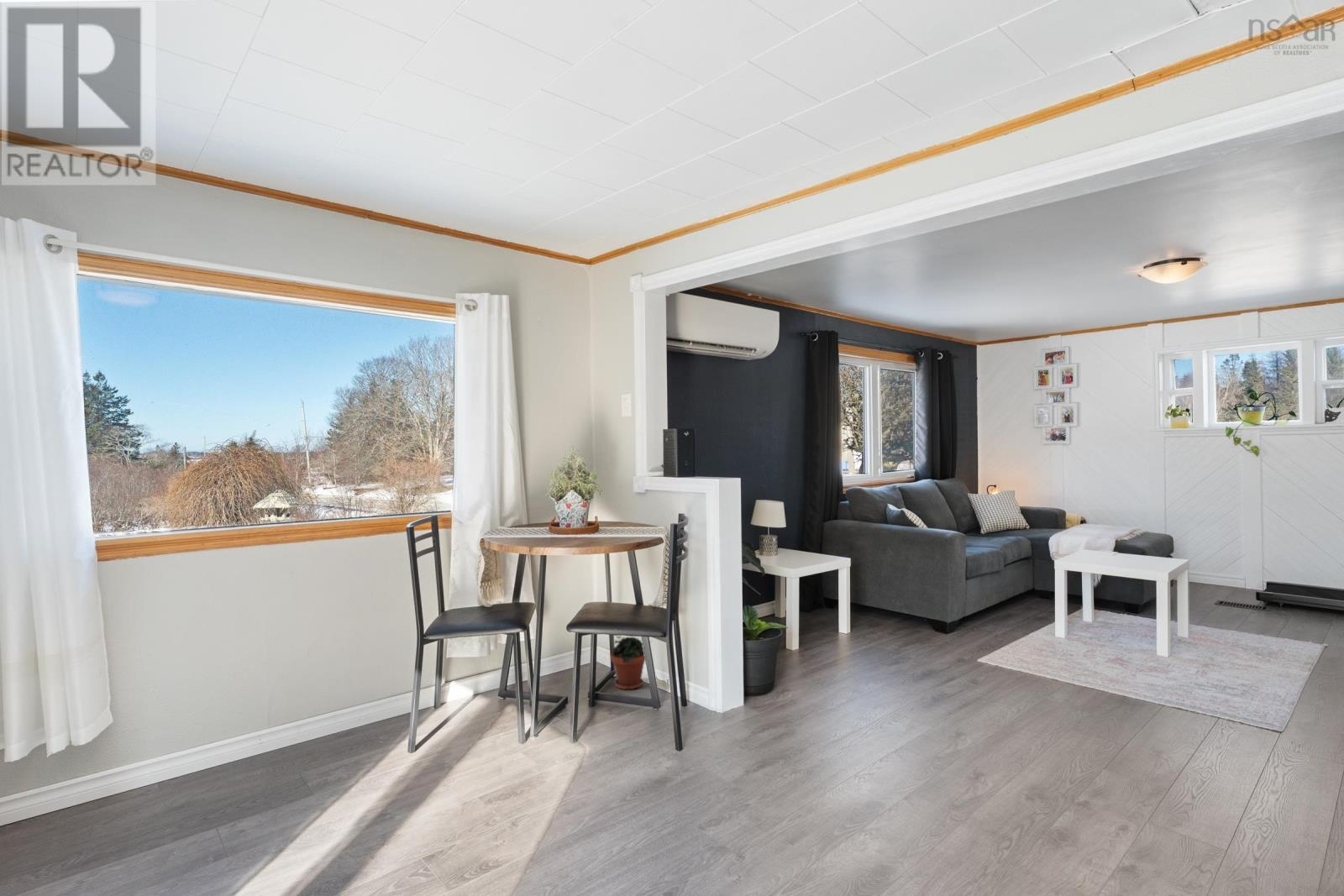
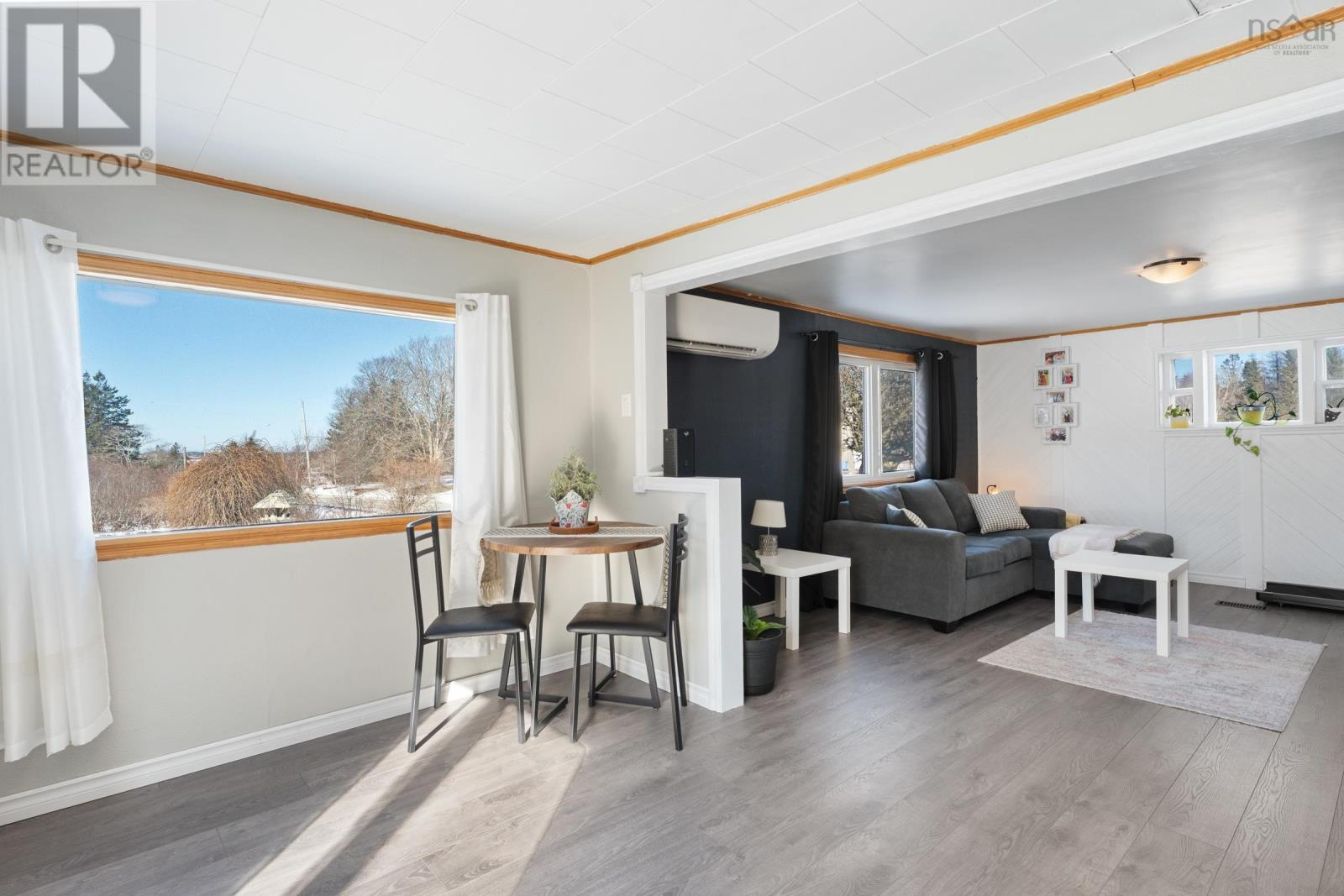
- potted plant [610,636,653,691]
